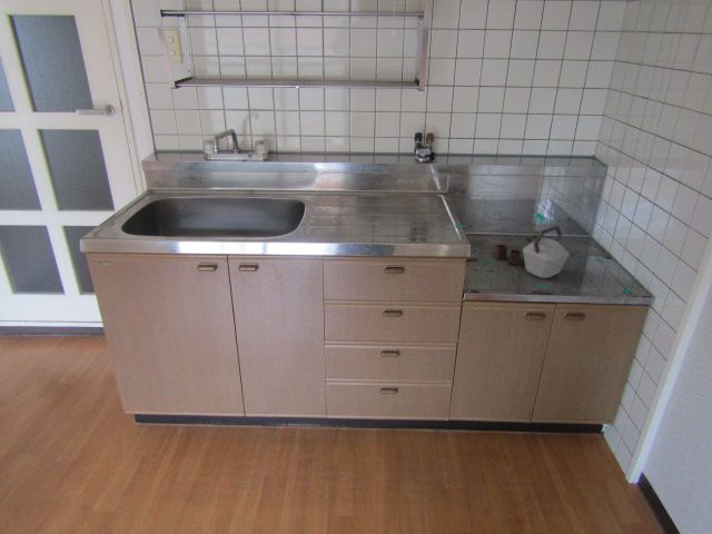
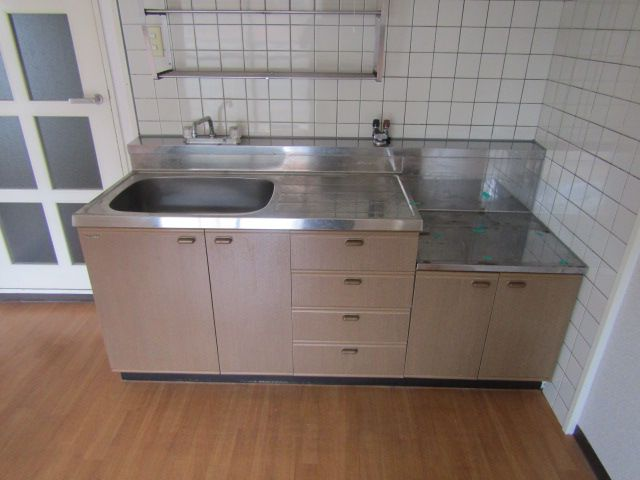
- kettle [493,225,571,279]
